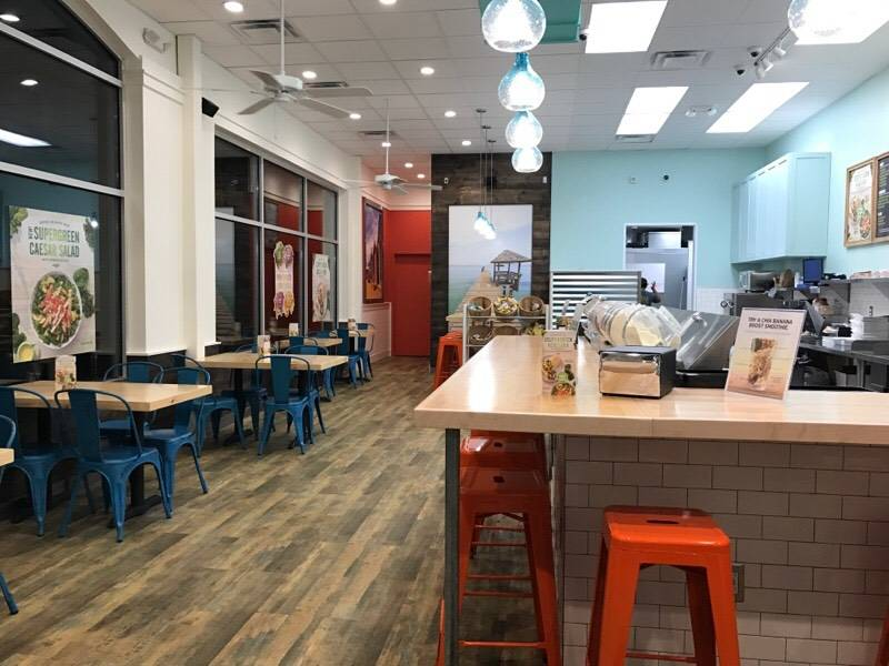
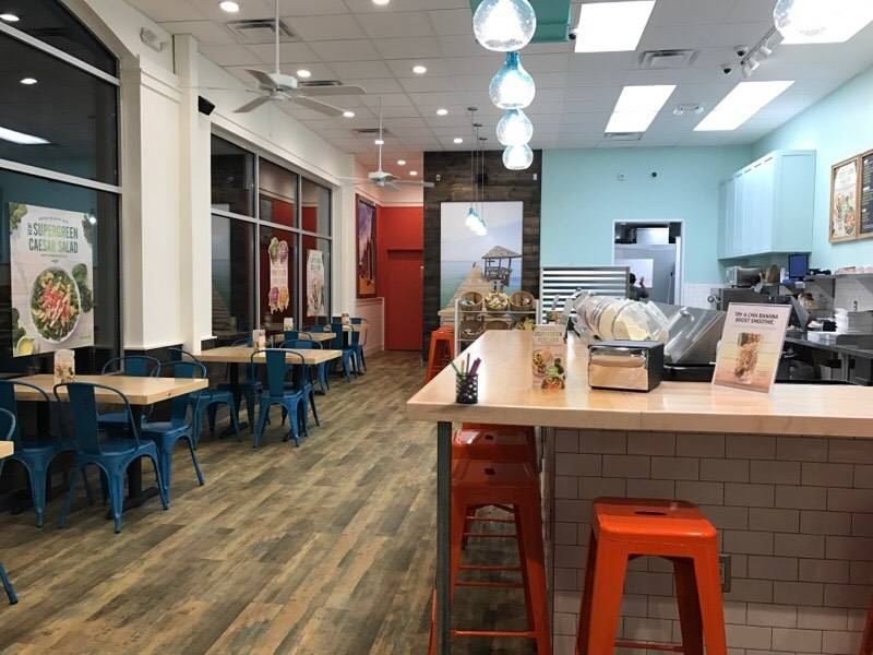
+ pen holder [449,352,482,404]
